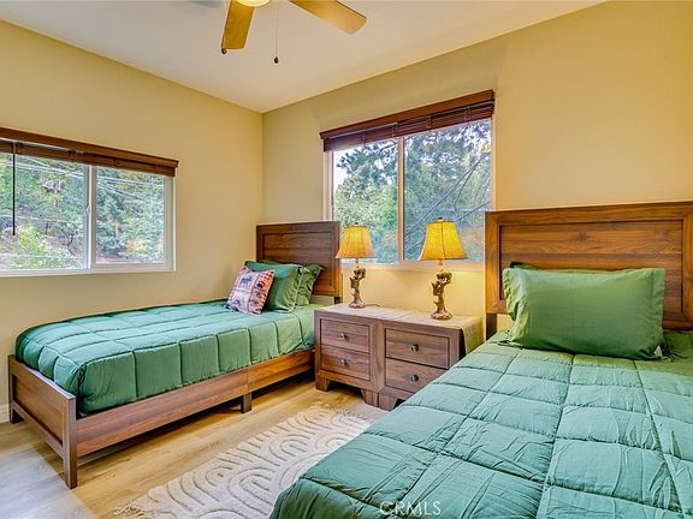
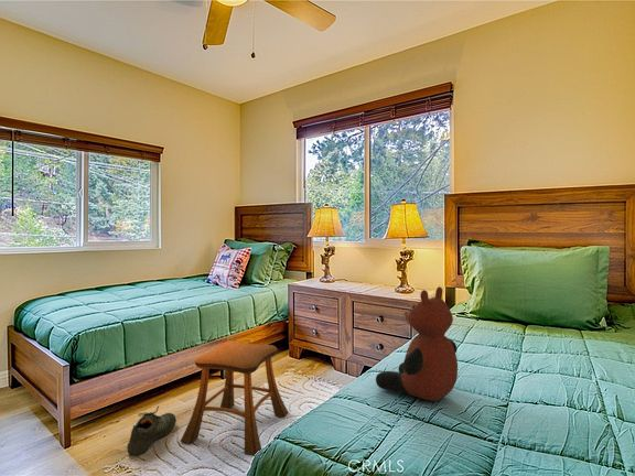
+ teddy bear [375,285,459,402]
+ shoe [126,404,177,456]
+ stool [180,340,290,457]
